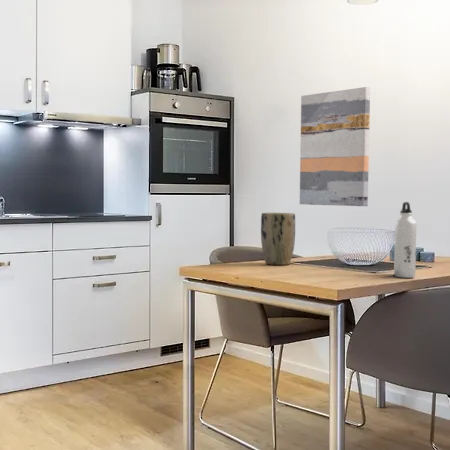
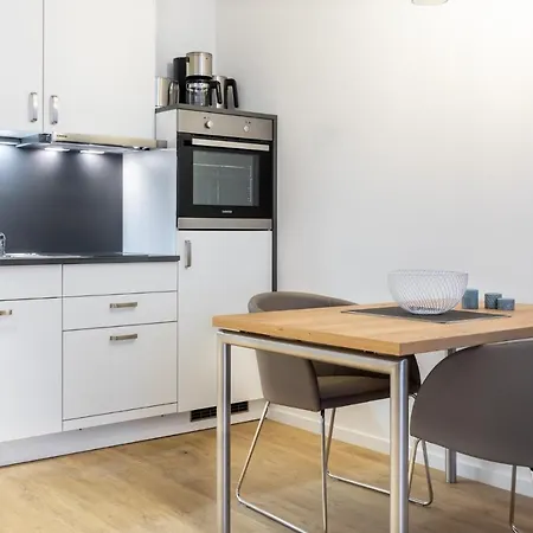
- water bottle [393,201,417,279]
- plant pot [260,211,296,266]
- wall art [299,86,371,207]
